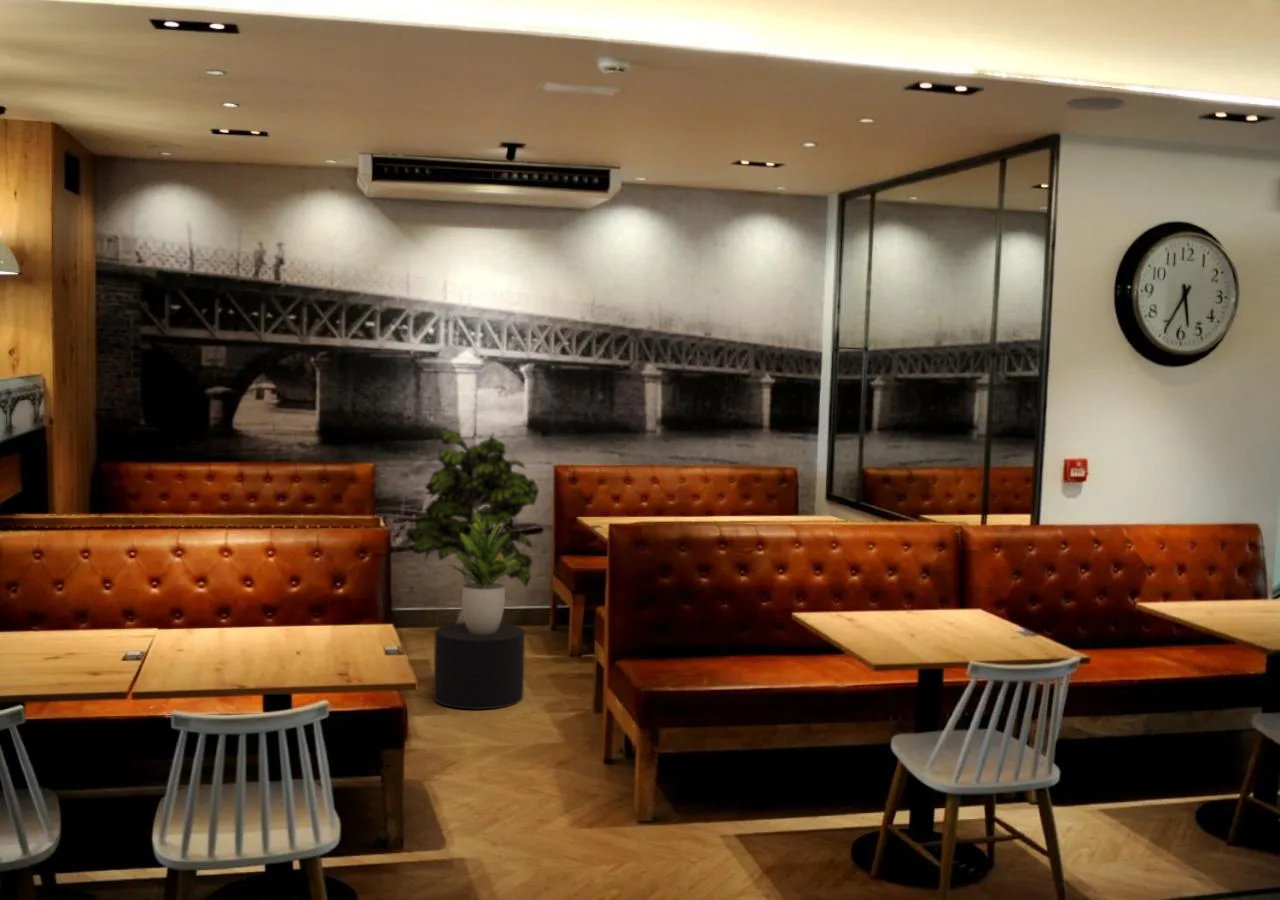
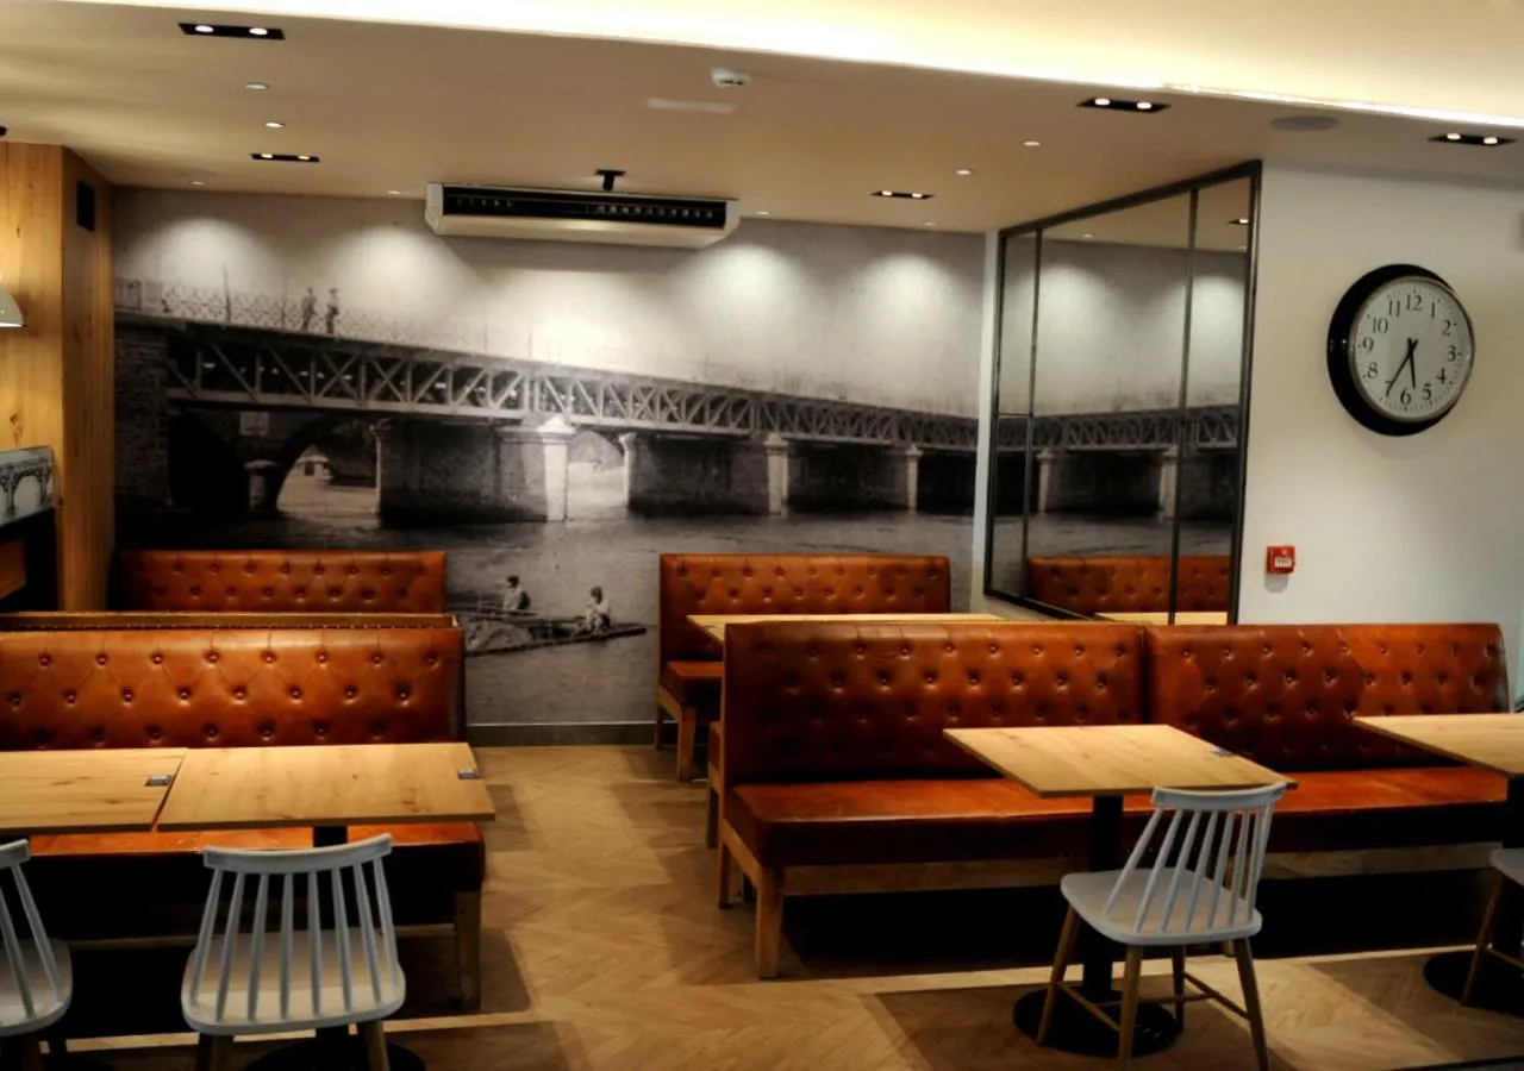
- indoor plant [404,428,540,623]
- stool [432,621,526,711]
- potted plant [443,511,519,634]
